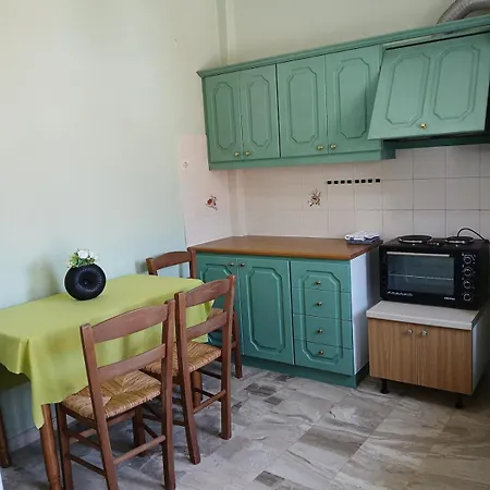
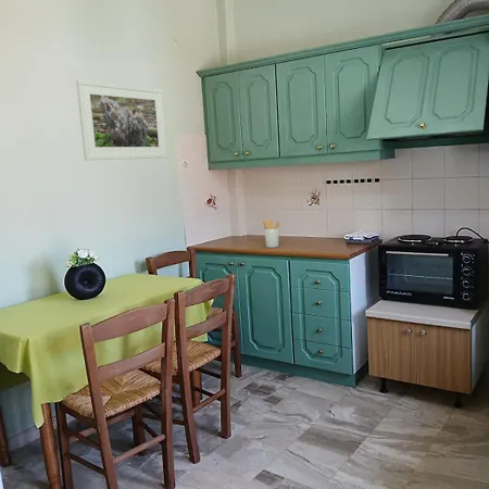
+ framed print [75,78,170,161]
+ utensil holder [261,218,281,249]
